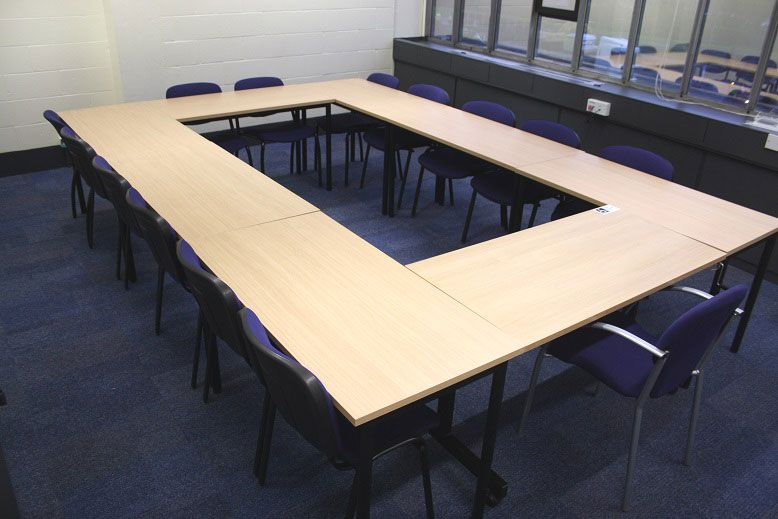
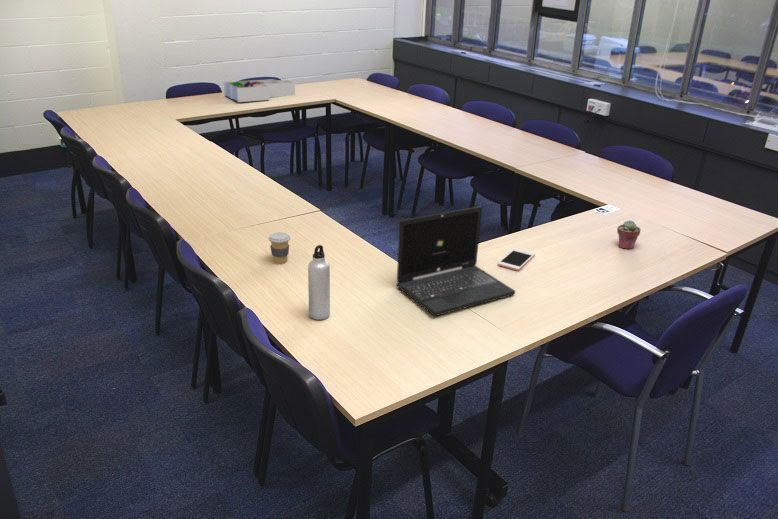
+ potted succulent [616,219,642,250]
+ coffee cup [268,231,291,265]
+ water bottle [307,244,331,321]
+ laptop [396,206,516,317]
+ desk organizer [223,78,296,103]
+ cell phone [497,247,536,271]
